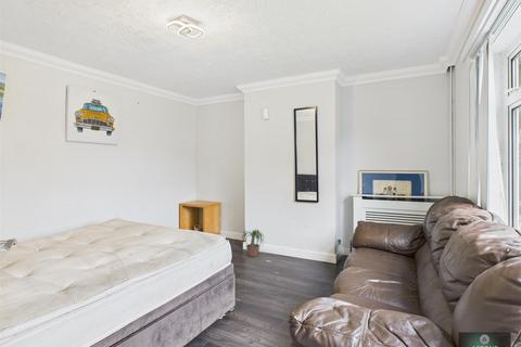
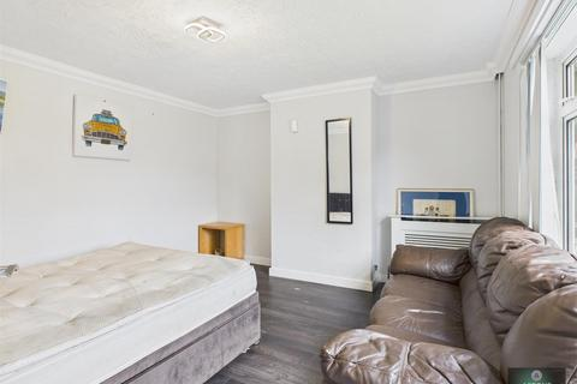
- potted plant [241,229,265,258]
